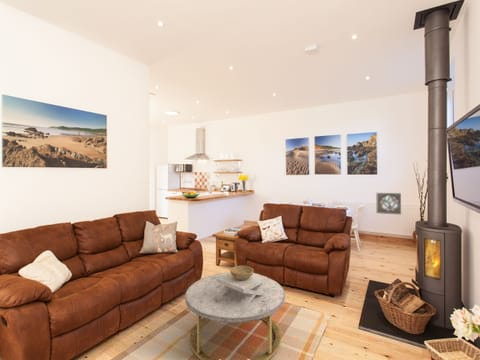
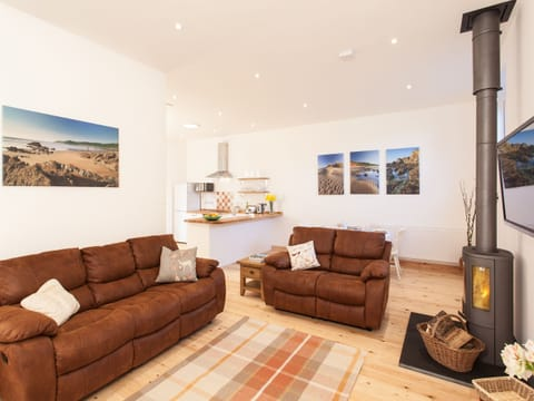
- coffee table [184,272,286,360]
- decorative bowl [217,265,268,307]
- wall ornament [376,192,402,215]
